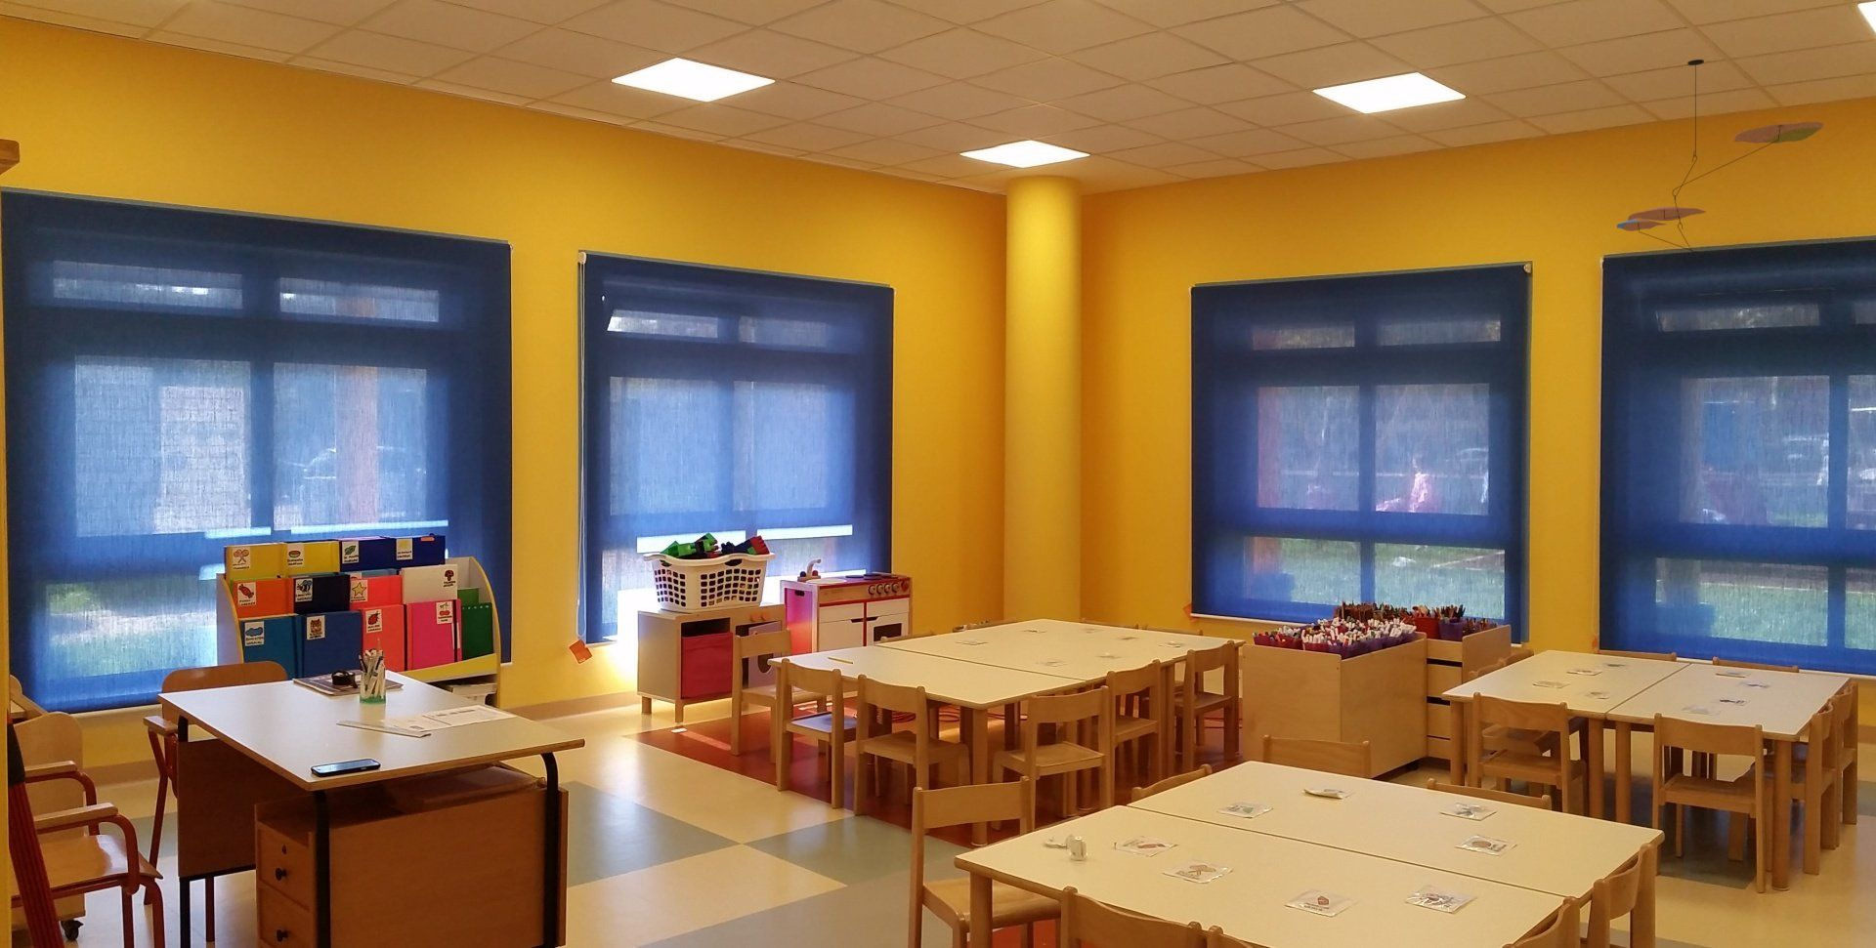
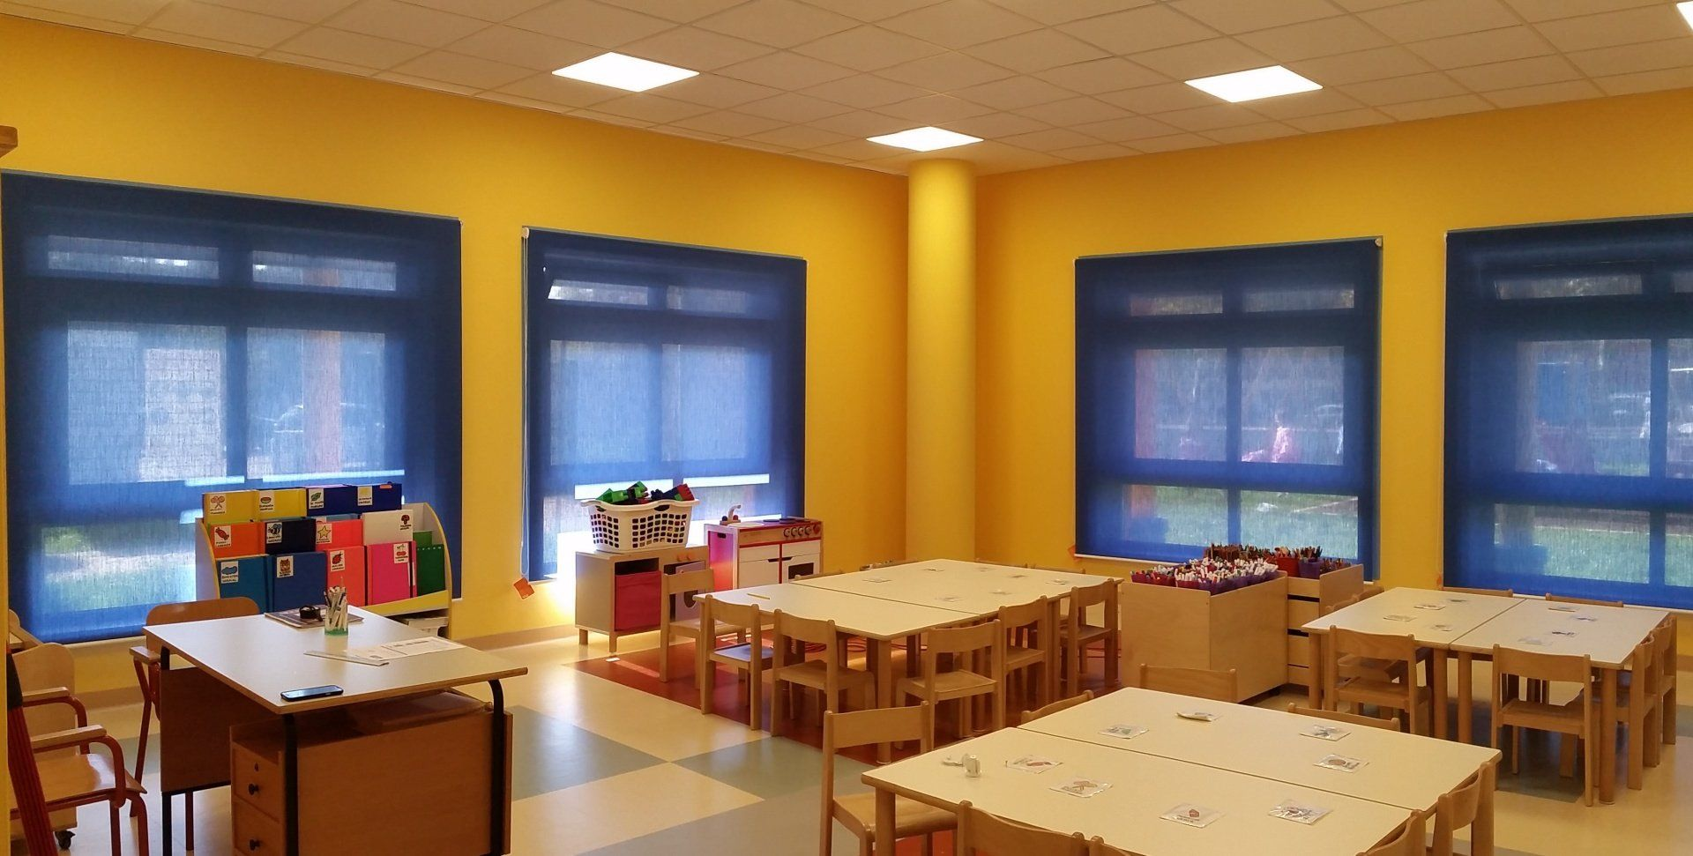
- ceiling mobile [1616,58,1824,262]
